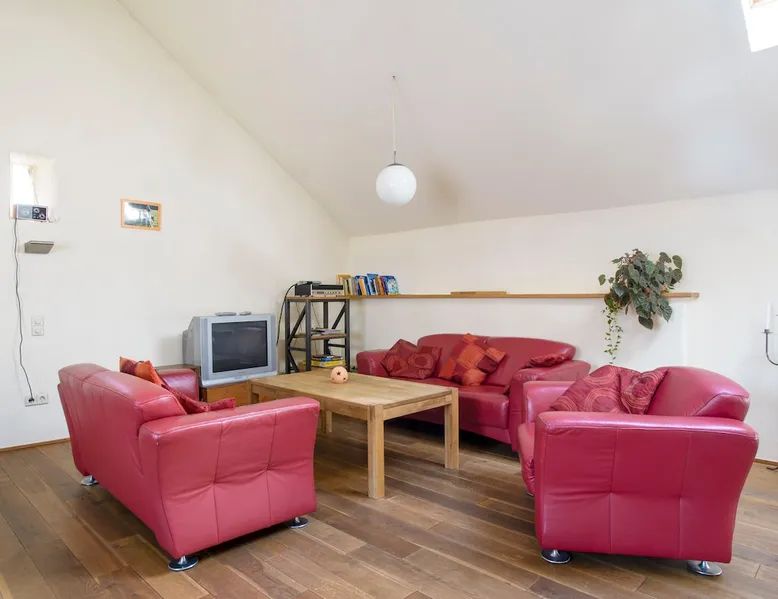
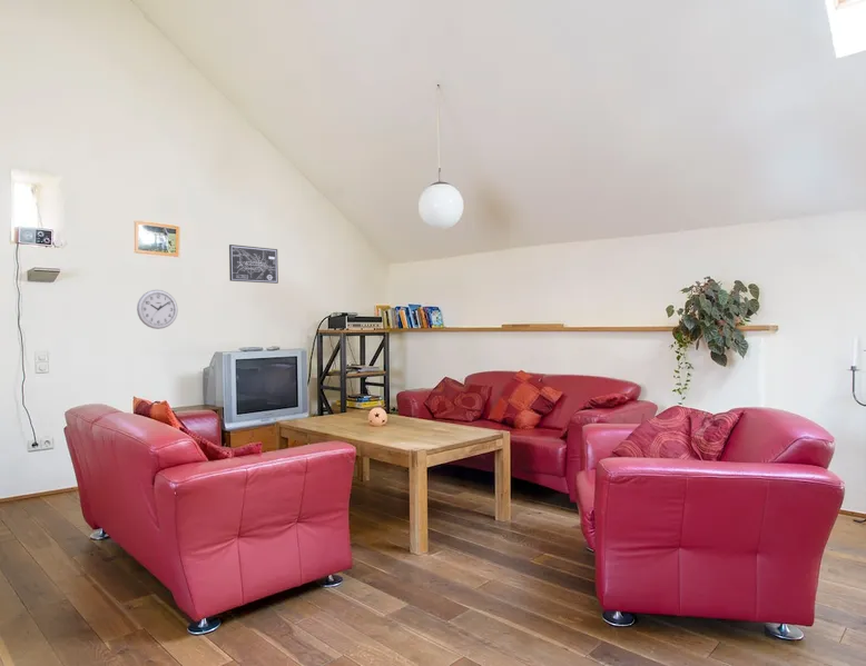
+ wall clock [136,289,179,330]
+ wall art [228,243,279,285]
